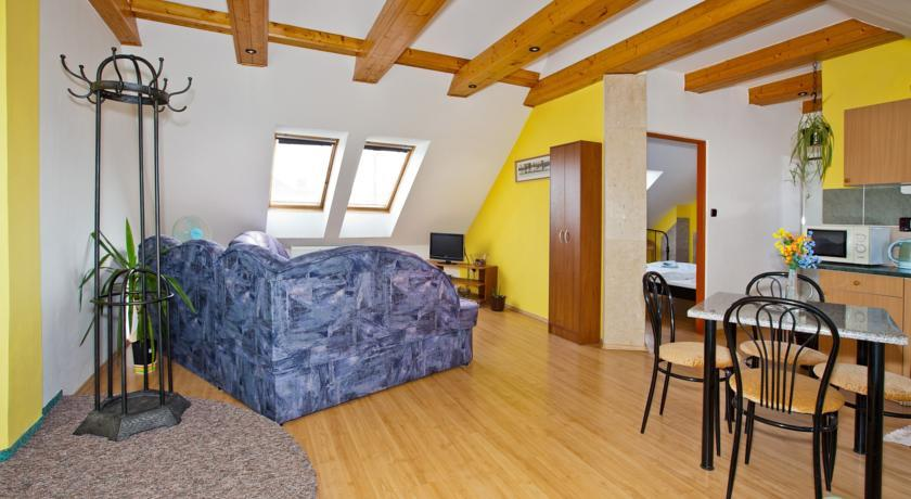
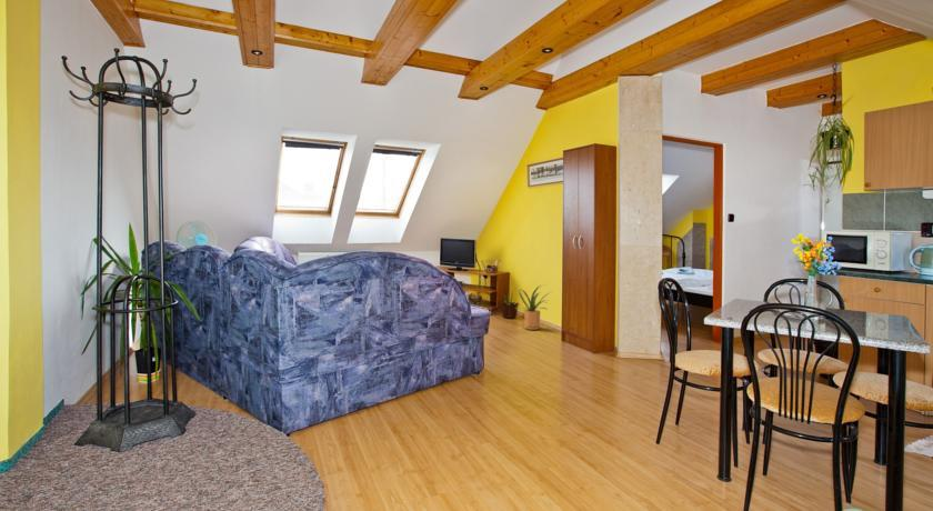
+ house plant [515,283,554,331]
